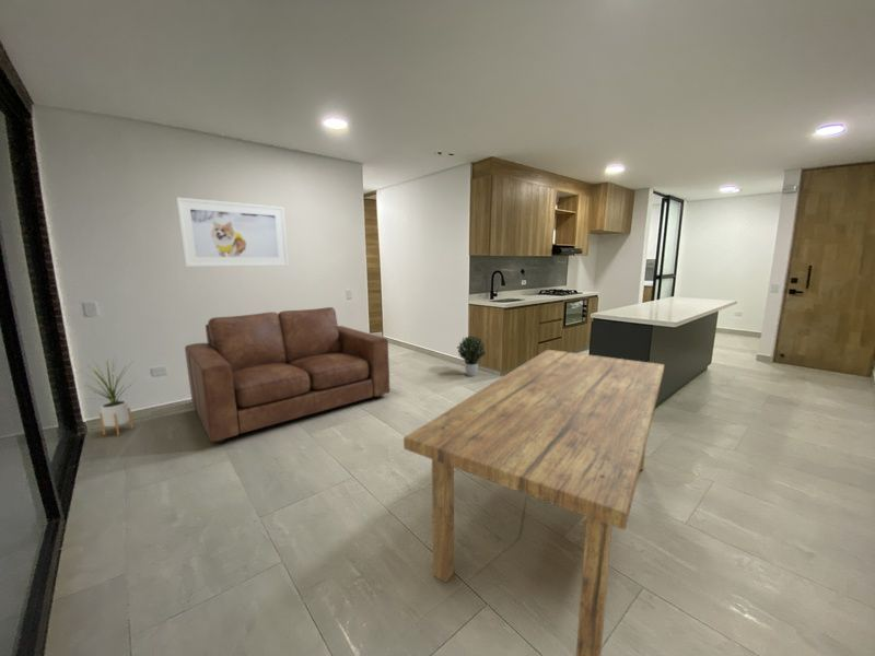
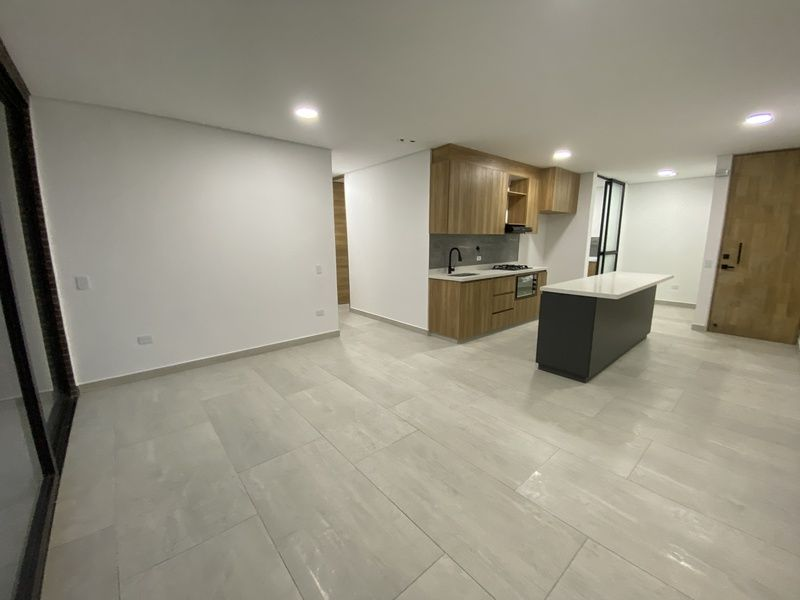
- house plant [80,354,138,436]
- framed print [175,197,290,268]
- dining table [402,349,665,656]
- sofa [184,306,390,443]
- potted plant [456,335,487,377]
